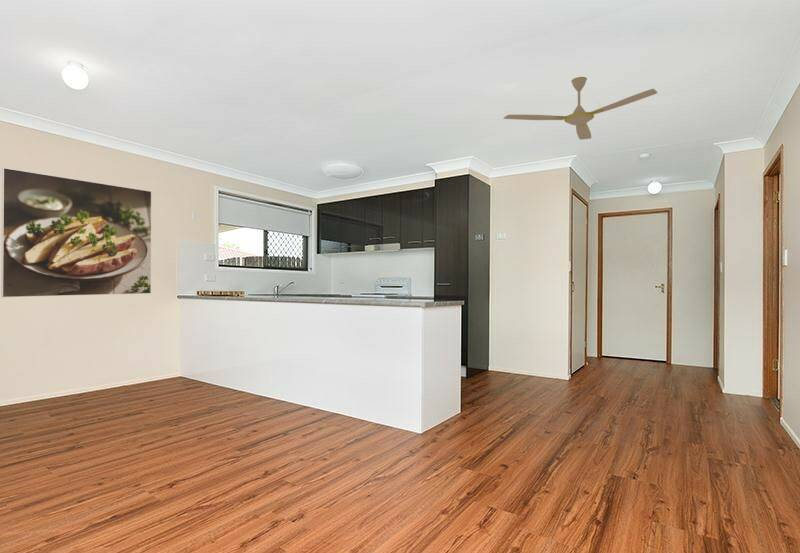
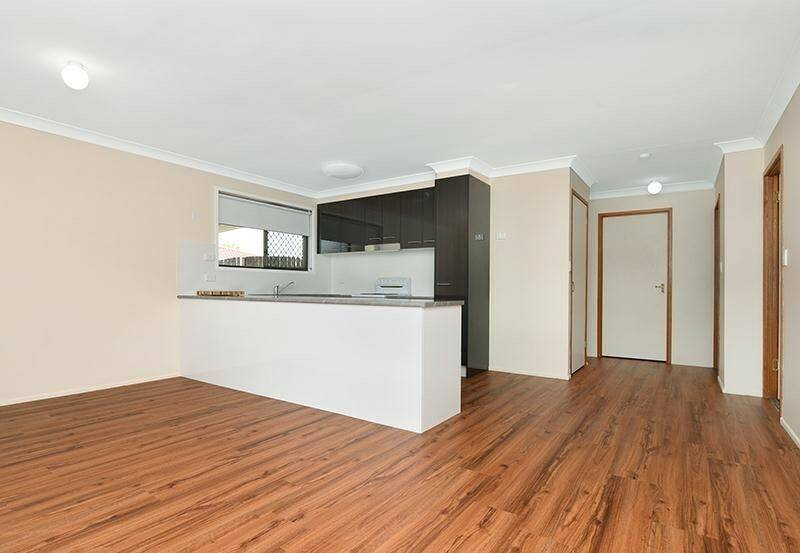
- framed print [0,167,152,298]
- ceiling fan [502,76,658,141]
